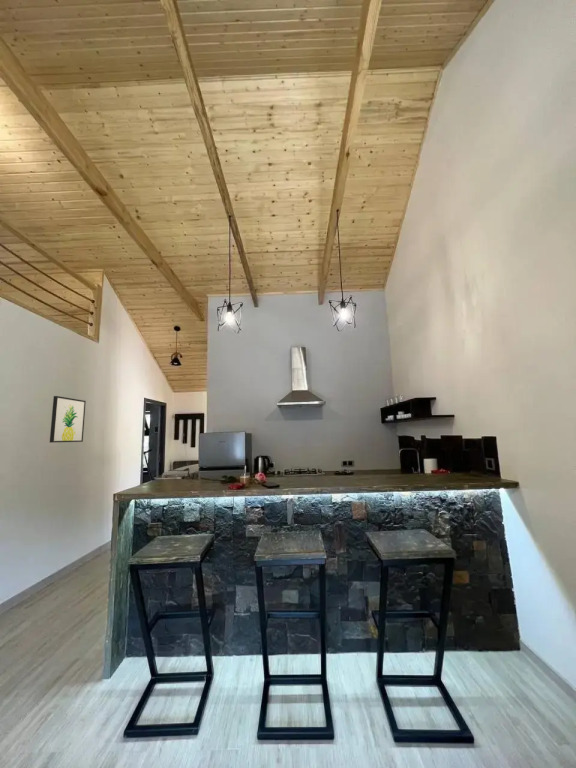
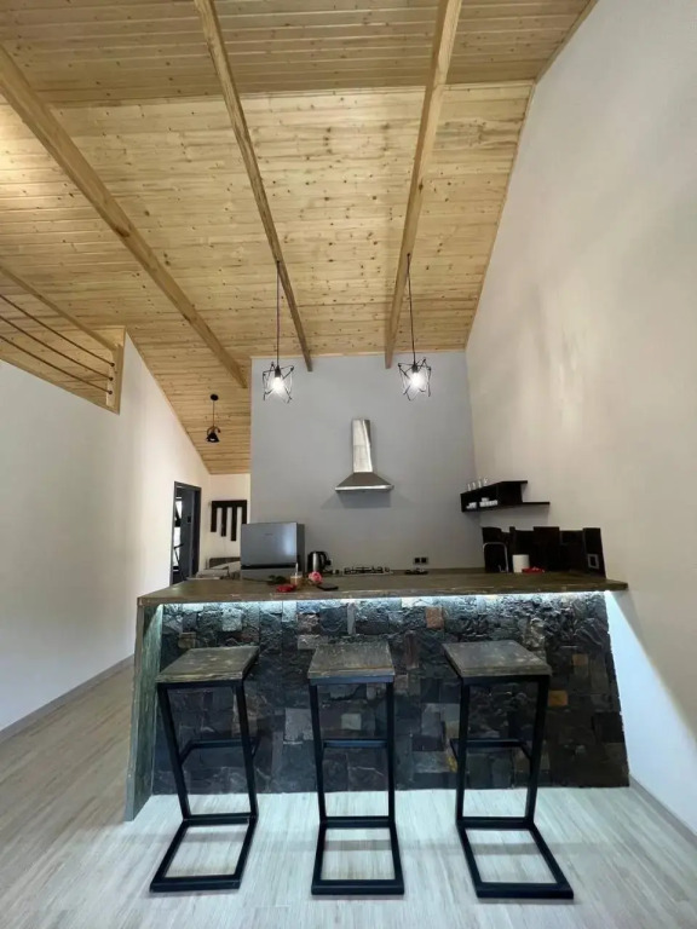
- wall art [49,395,87,444]
